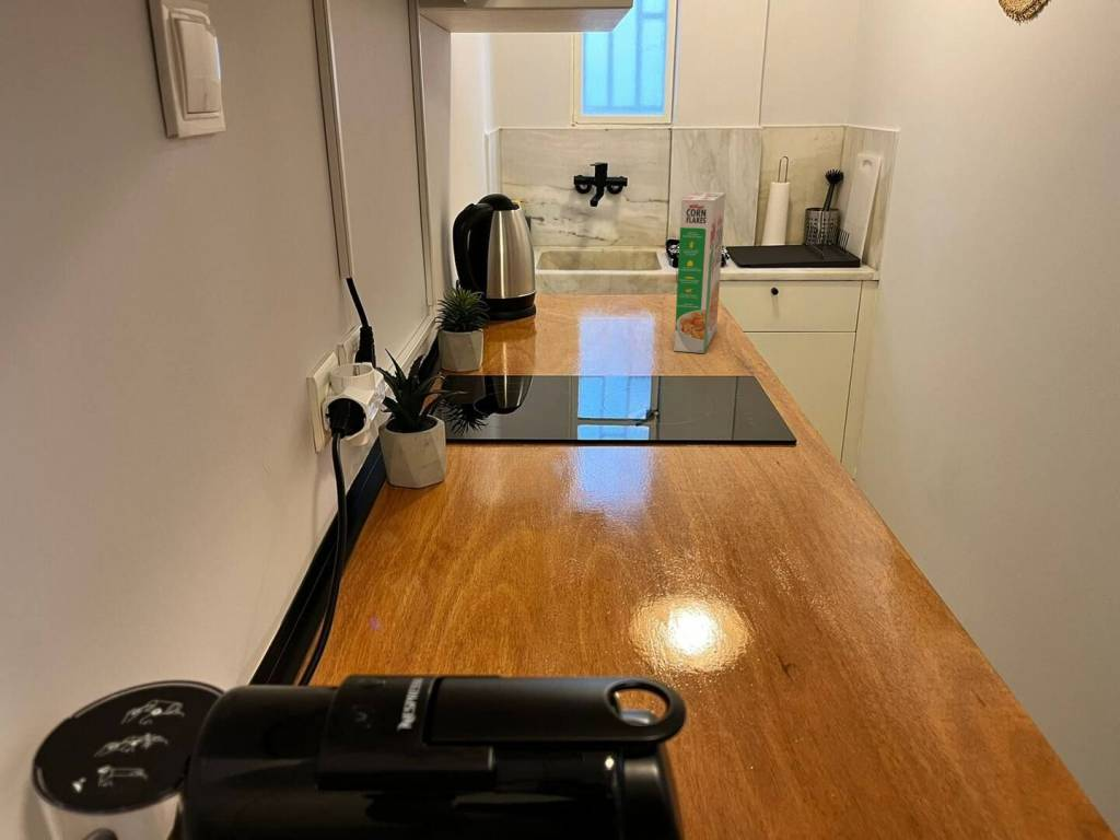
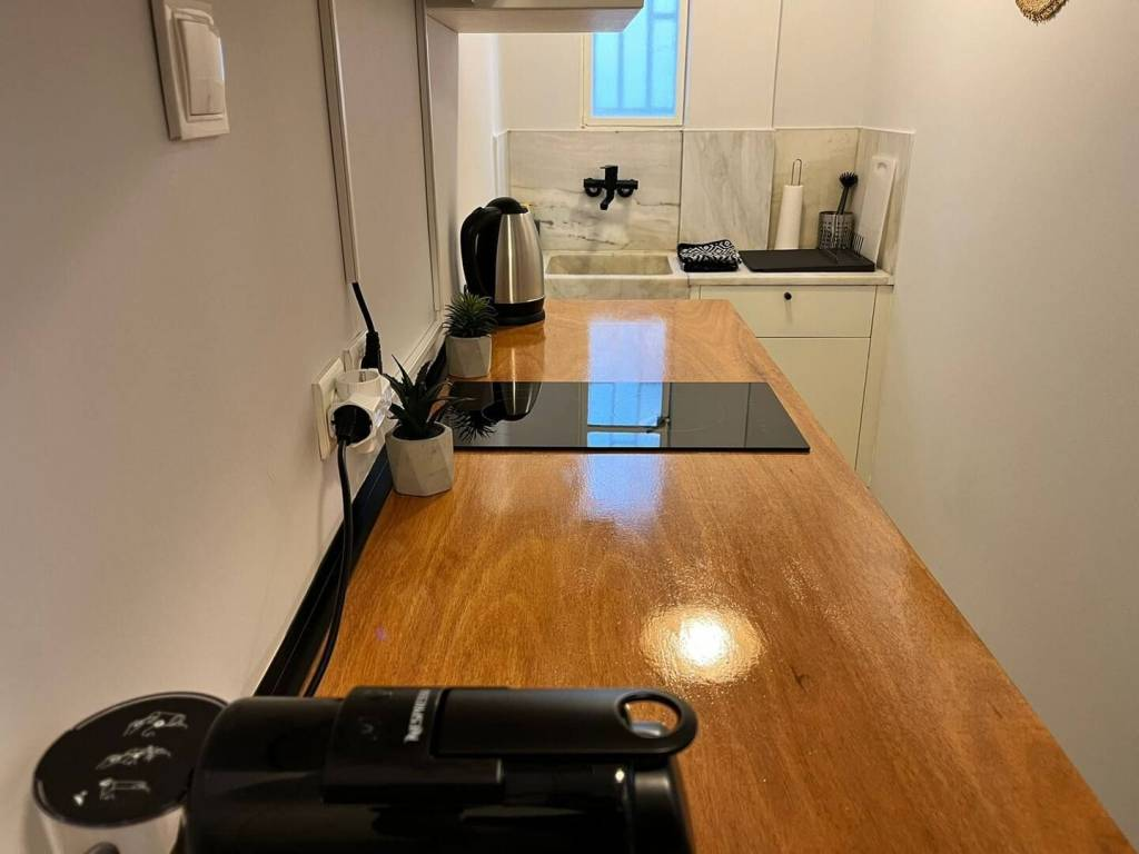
- cereal box [673,191,726,354]
